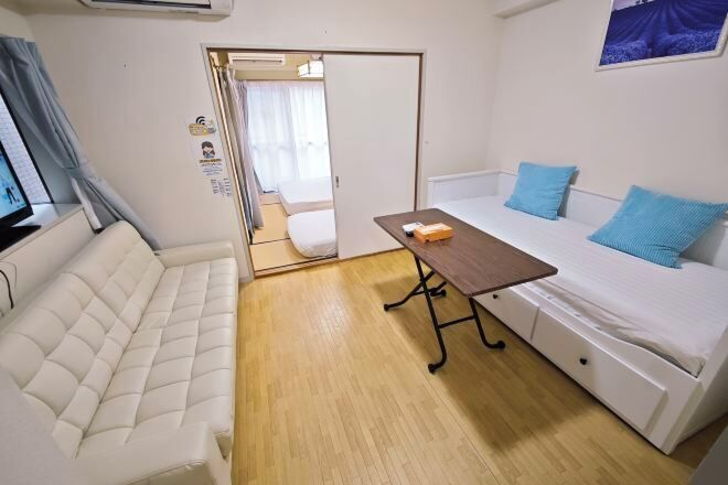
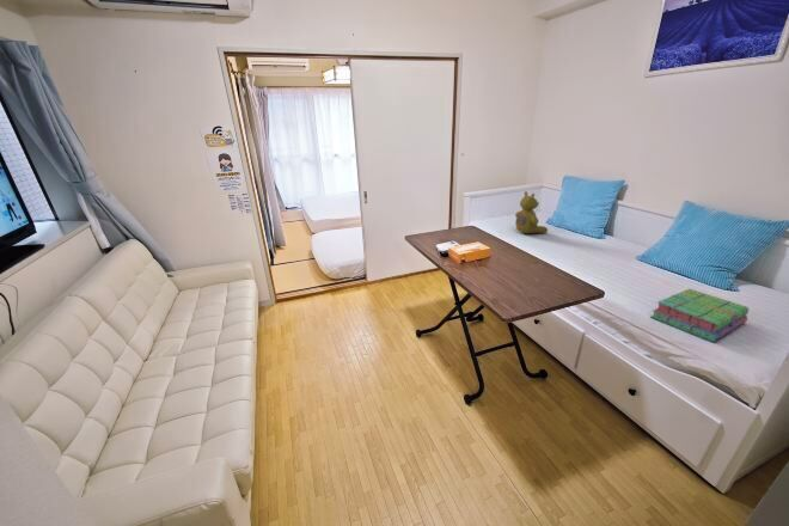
+ stuffed bear [514,190,549,234]
+ stack of books [650,287,750,343]
